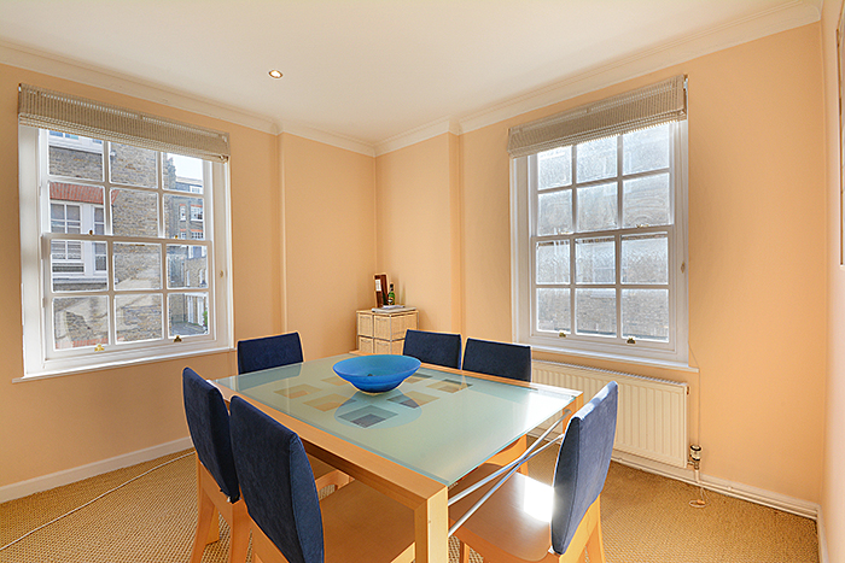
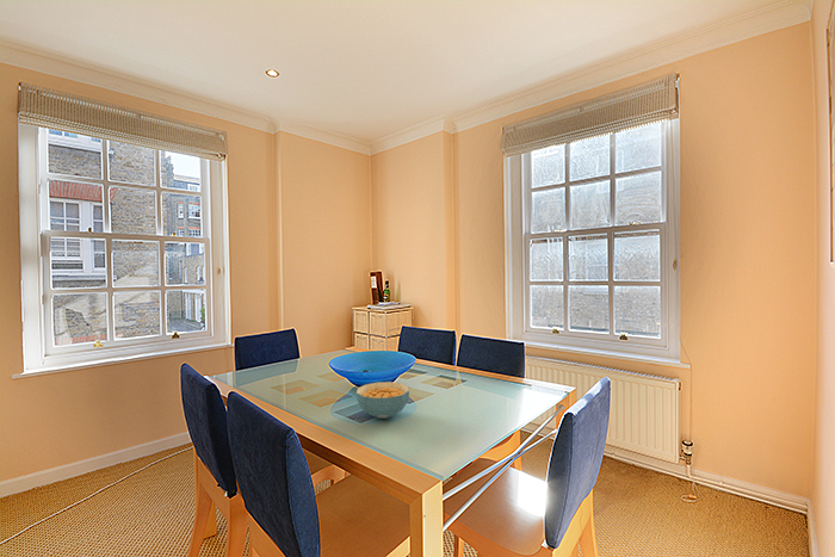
+ cereal bowl [355,380,410,420]
